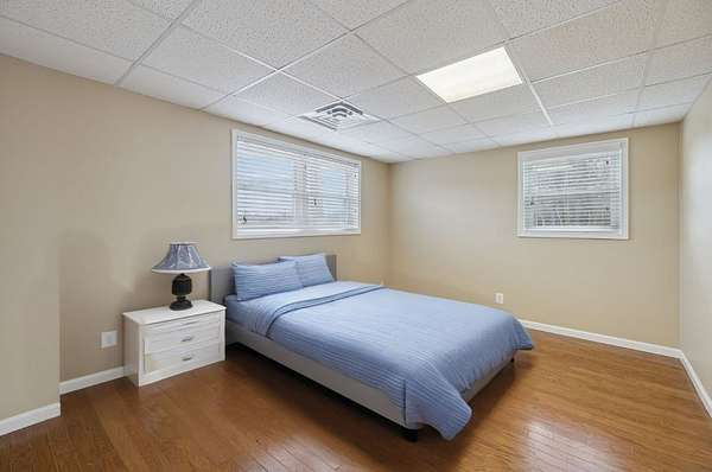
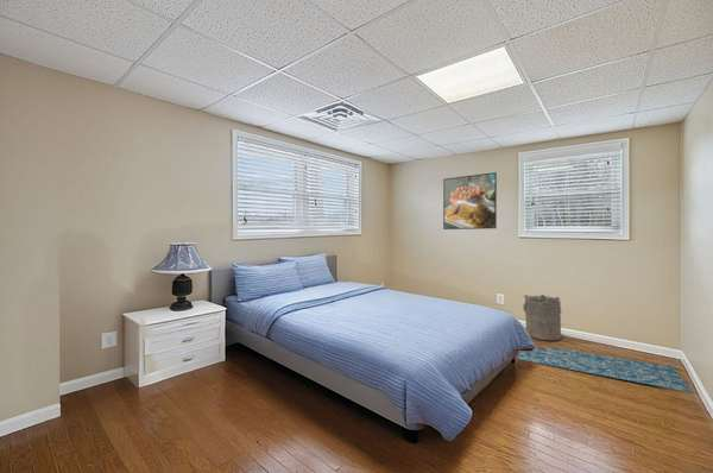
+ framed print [442,171,498,231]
+ laundry hamper [522,294,562,341]
+ rug [516,346,694,395]
